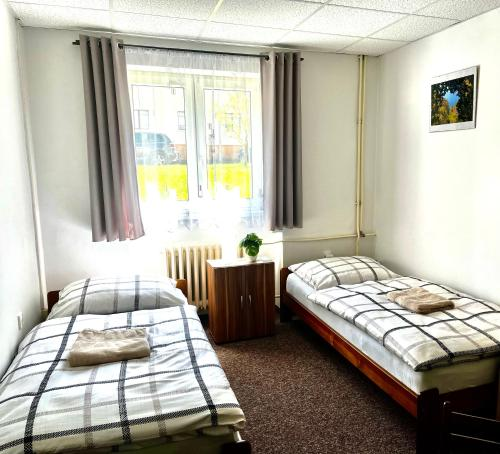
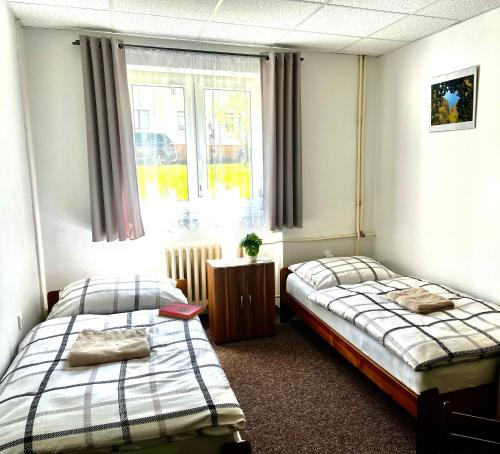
+ hardback book [158,301,205,321]
